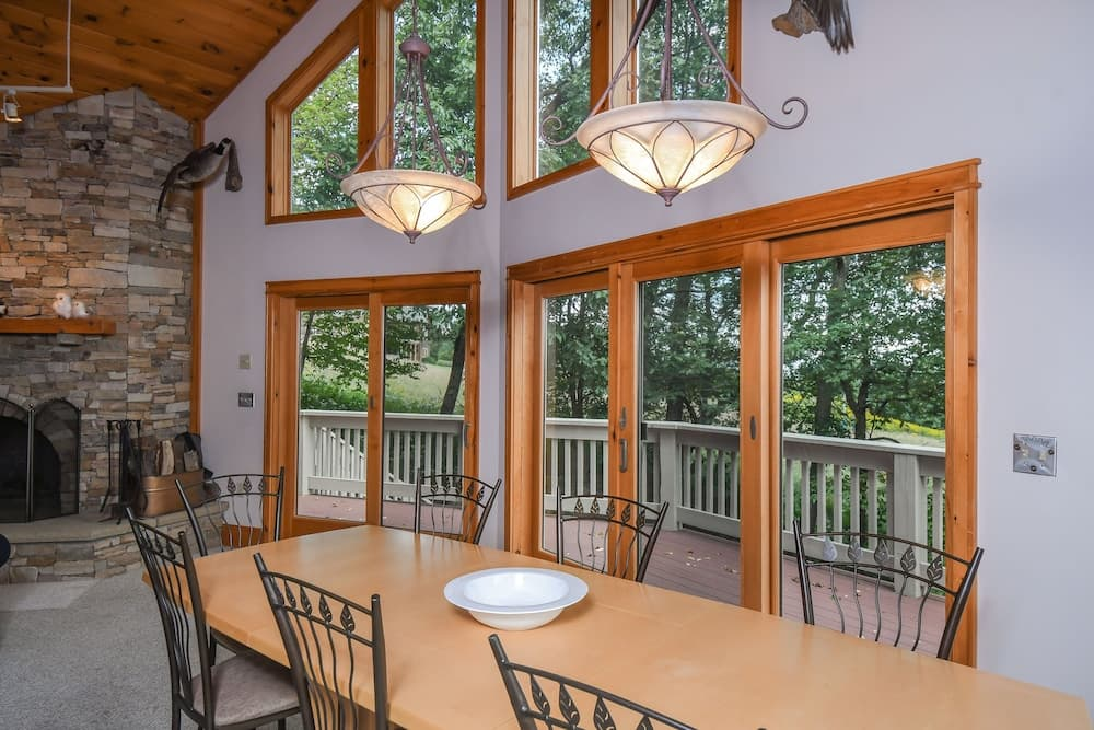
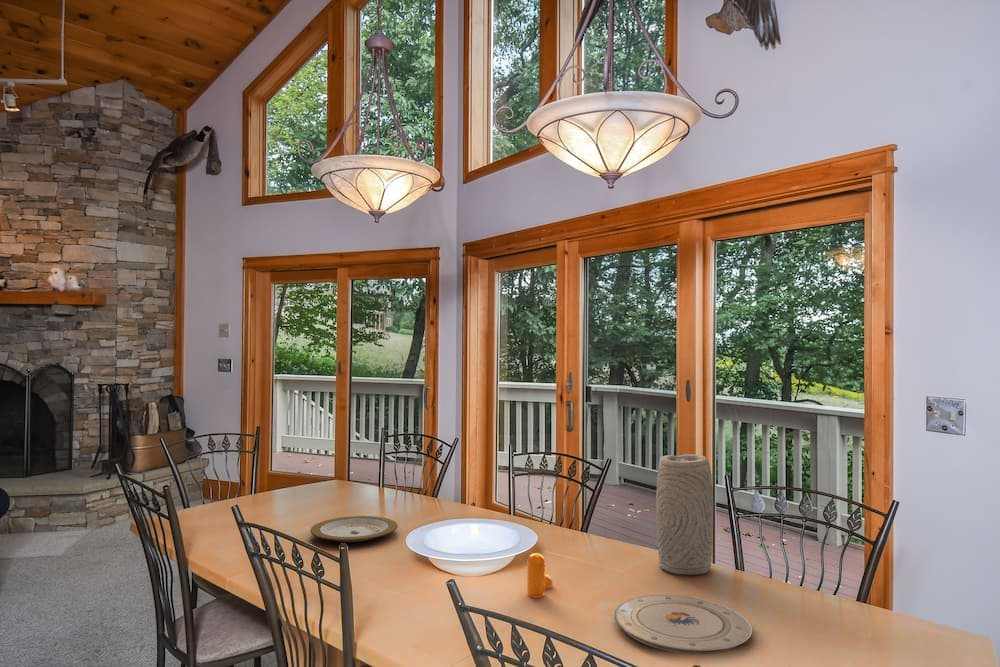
+ plate [309,515,399,543]
+ pepper shaker [526,552,554,599]
+ plate [614,594,753,655]
+ vase [655,453,714,576]
